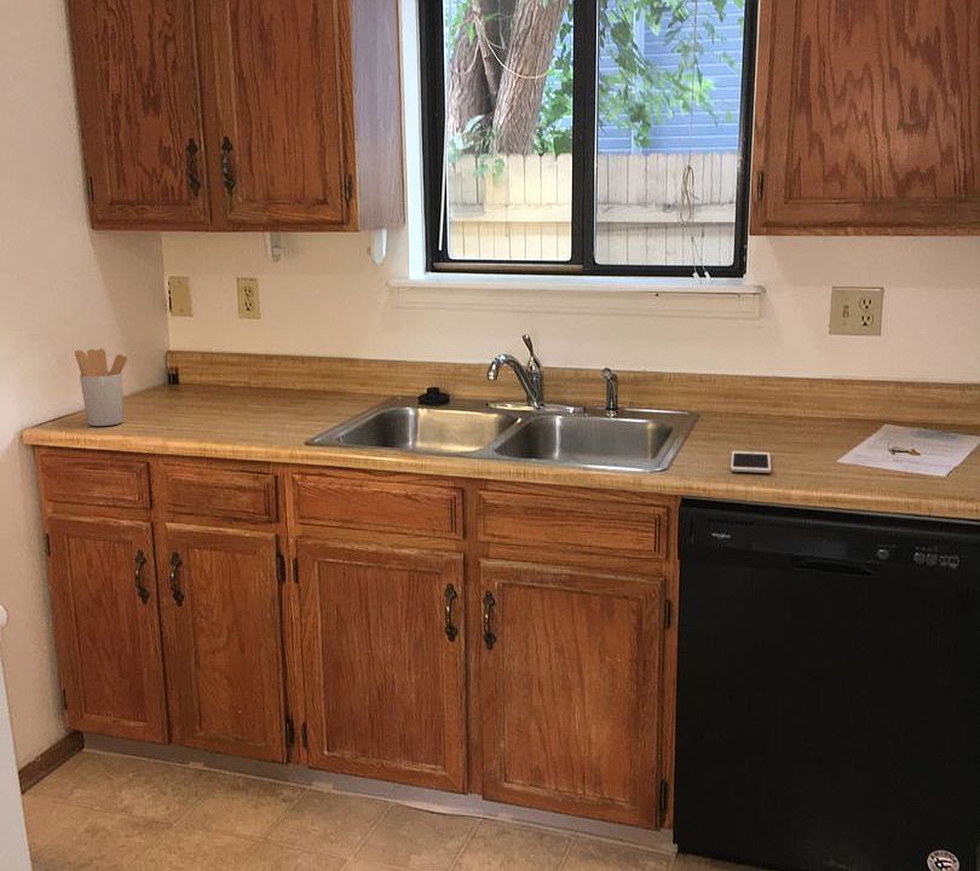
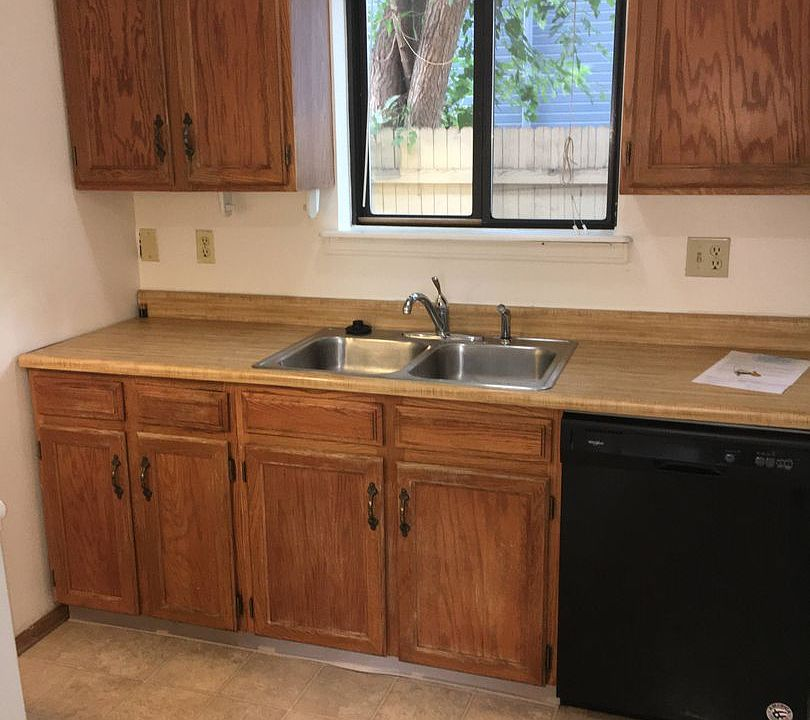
- cell phone [730,450,772,474]
- utensil holder [74,347,128,427]
